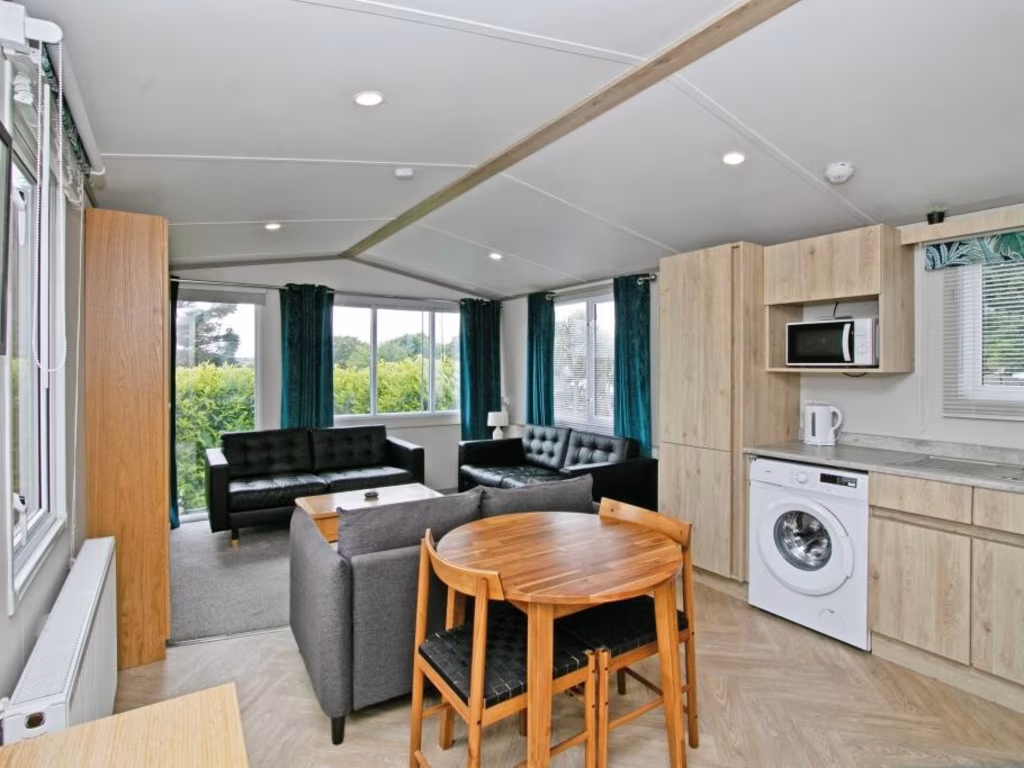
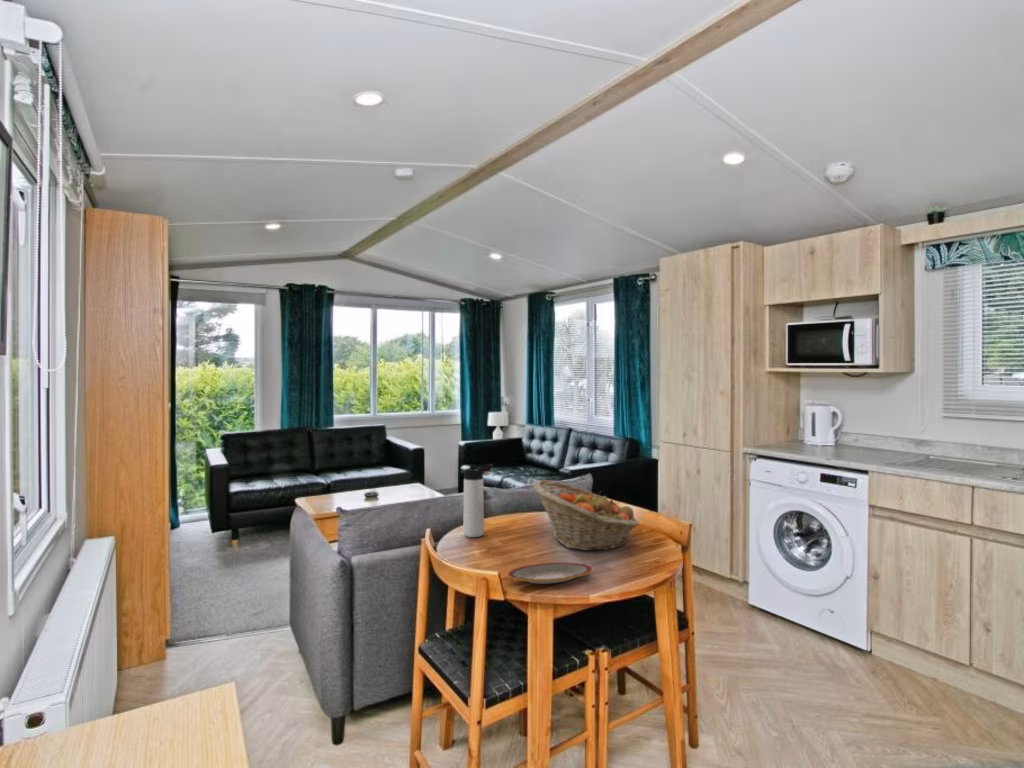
+ plate [507,562,593,585]
+ thermos bottle [462,463,494,538]
+ fruit basket [532,479,640,552]
